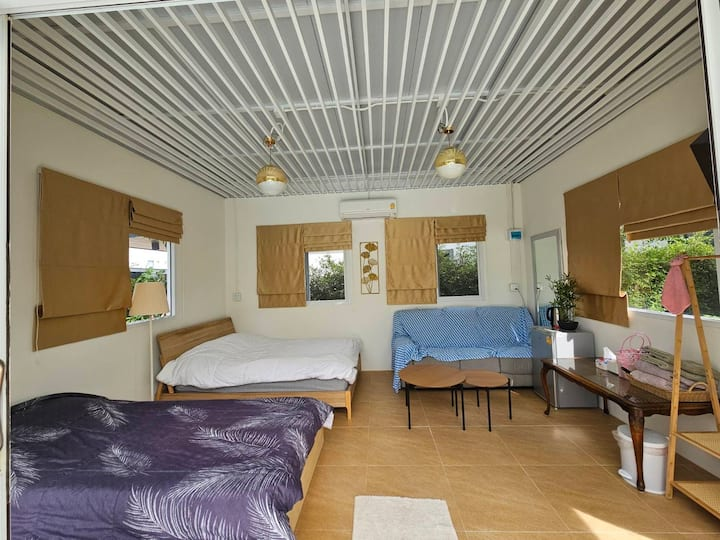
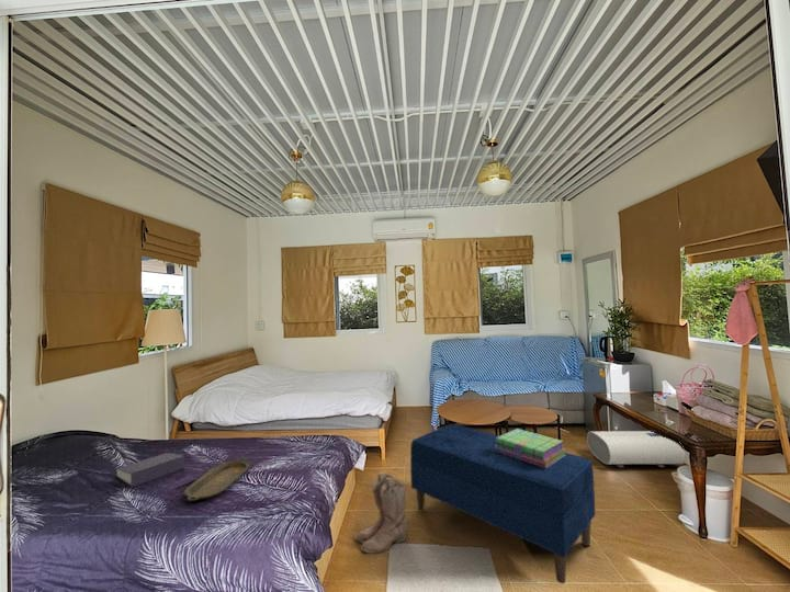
+ serving tray [183,456,251,502]
+ stack of books [495,428,566,468]
+ bench [409,423,596,584]
+ boots [353,470,409,555]
+ water heater [586,430,687,468]
+ book [115,452,185,488]
